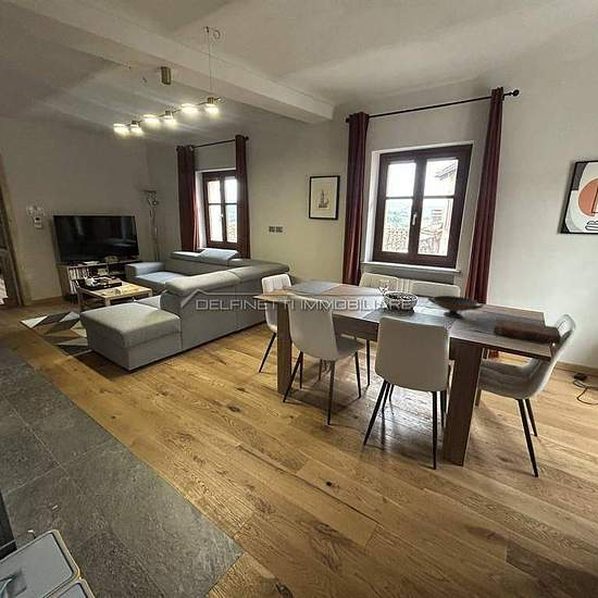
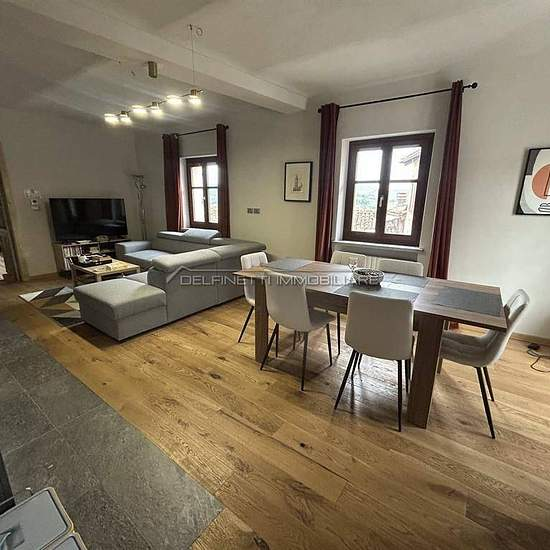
- decorative bowl [426,295,485,319]
- book [493,317,562,346]
